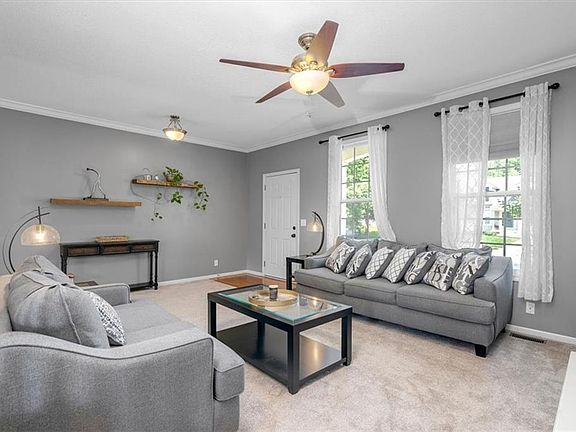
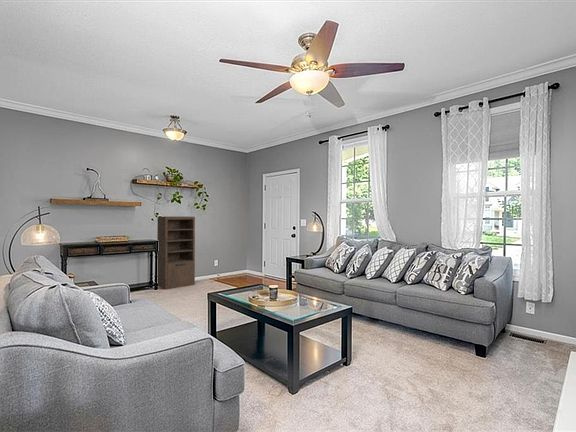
+ shelving unit [156,216,196,290]
